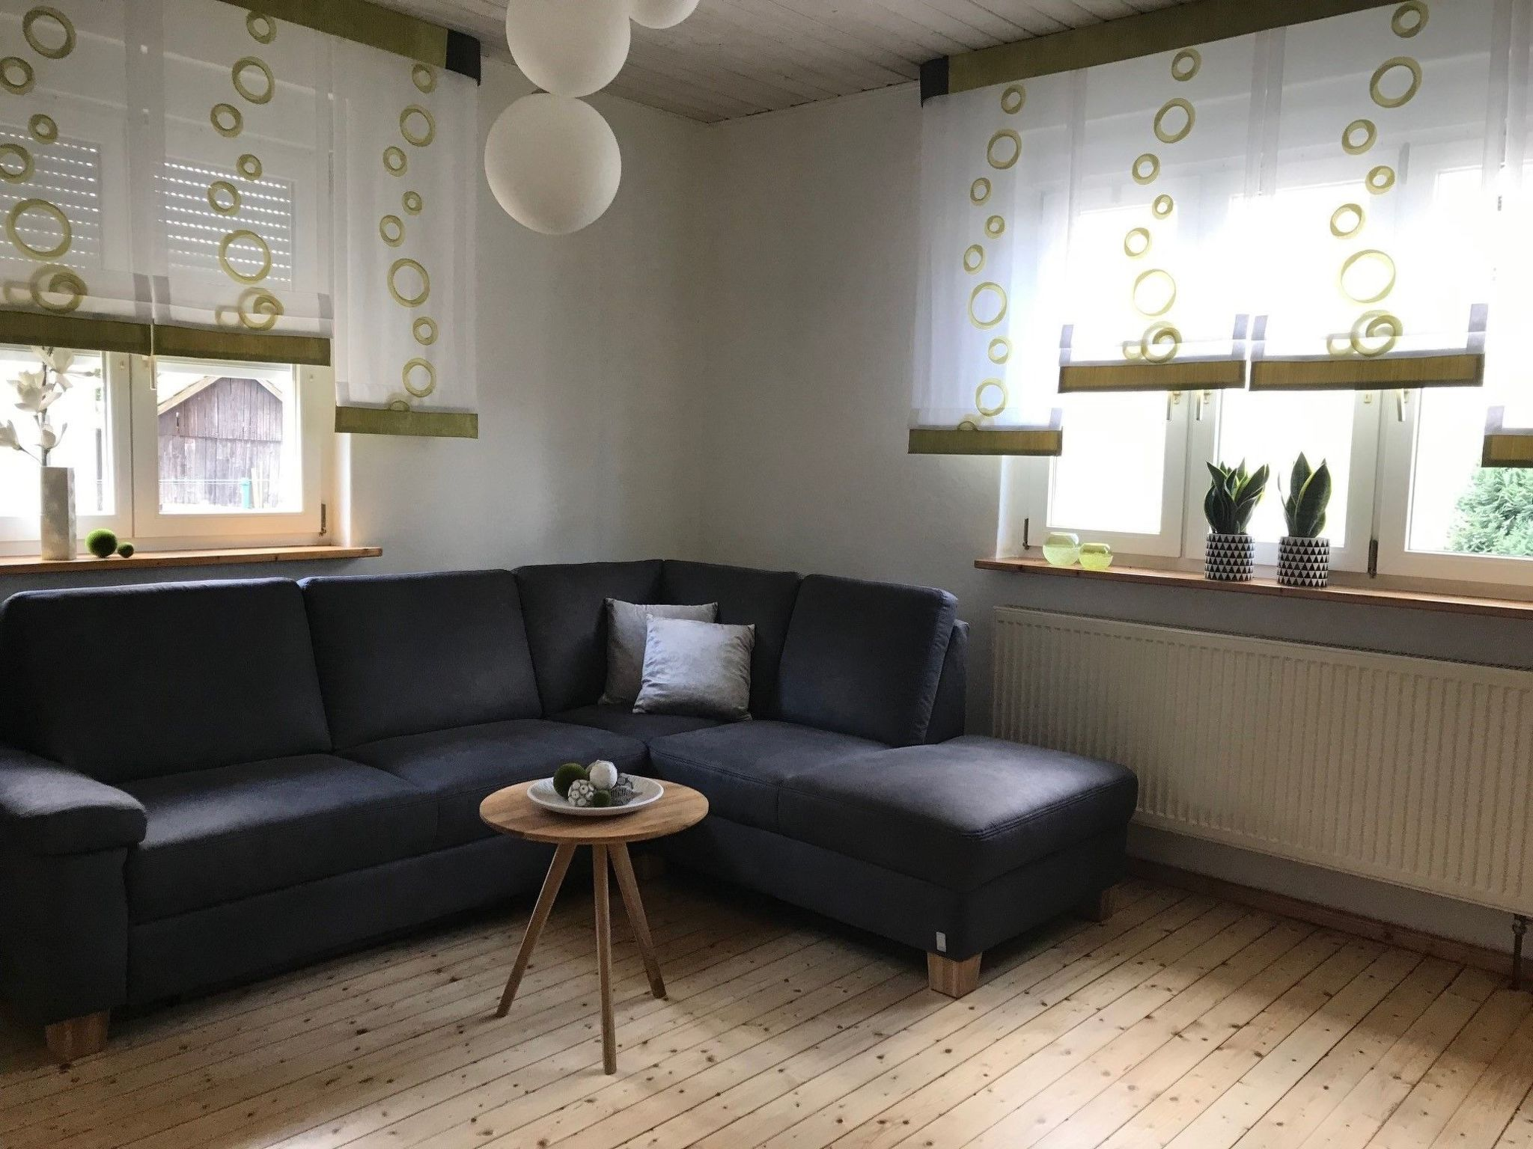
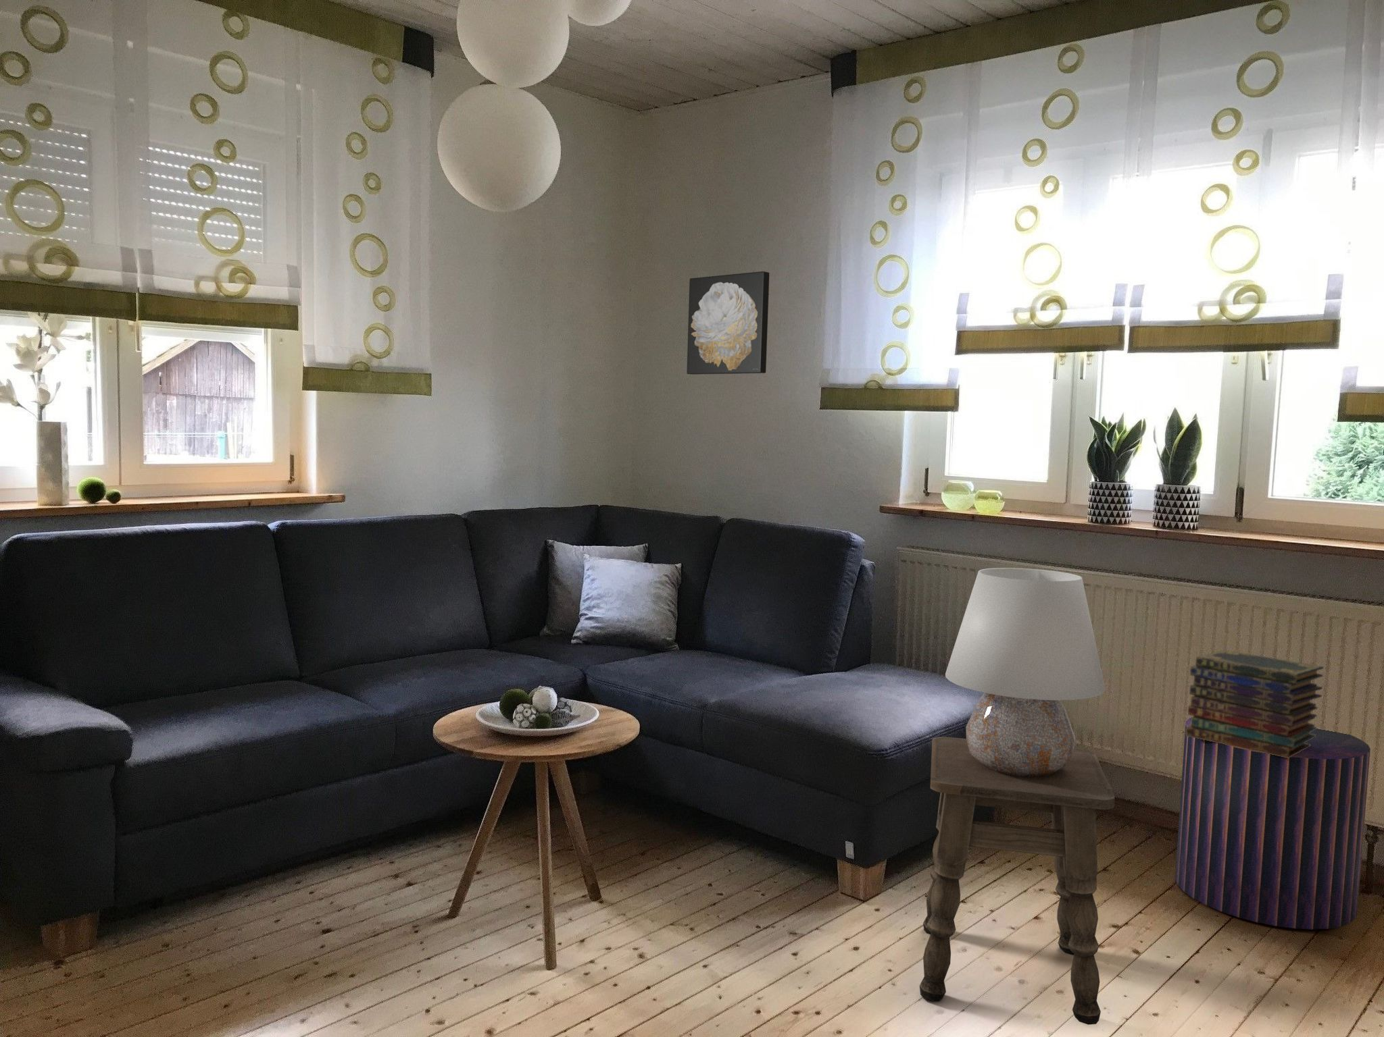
+ pouf [1175,717,1371,930]
+ wall art [685,271,769,376]
+ book stack [1186,649,1324,758]
+ side table [919,736,1116,1025]
+ table lamp [945,568,1106,777]
